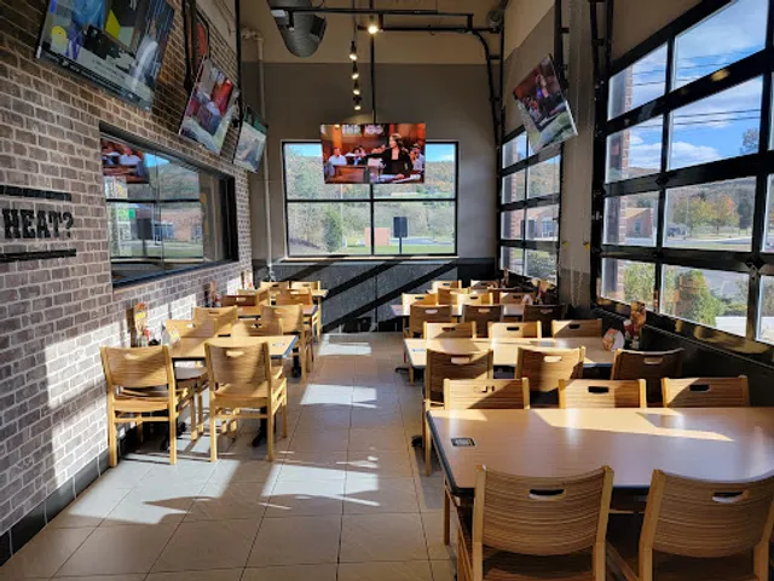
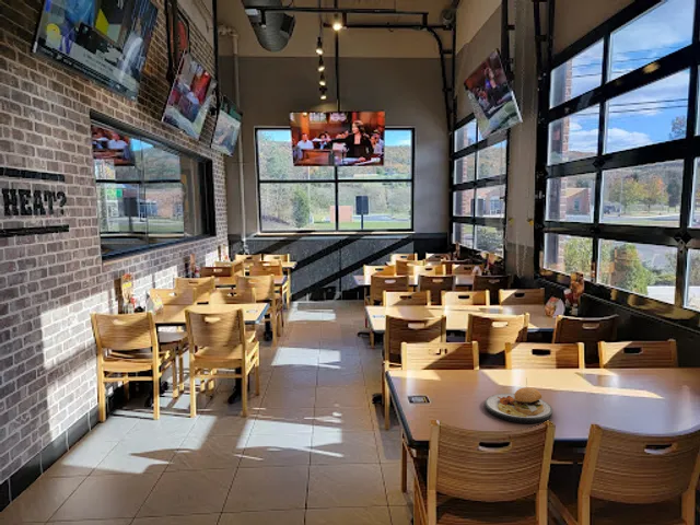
+ plate [483,377,553,424]
